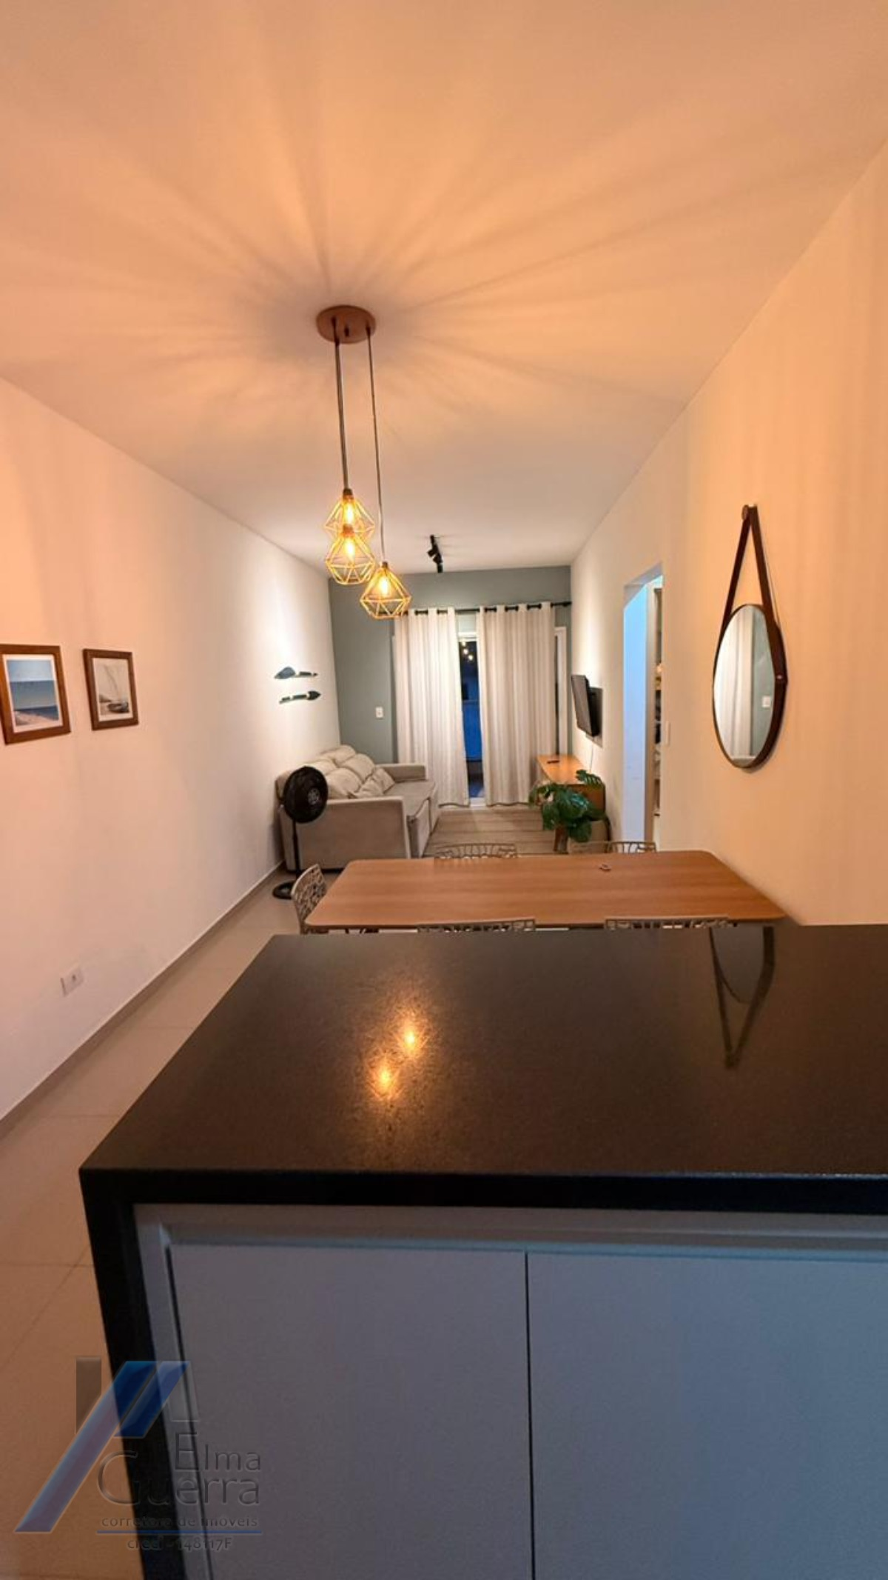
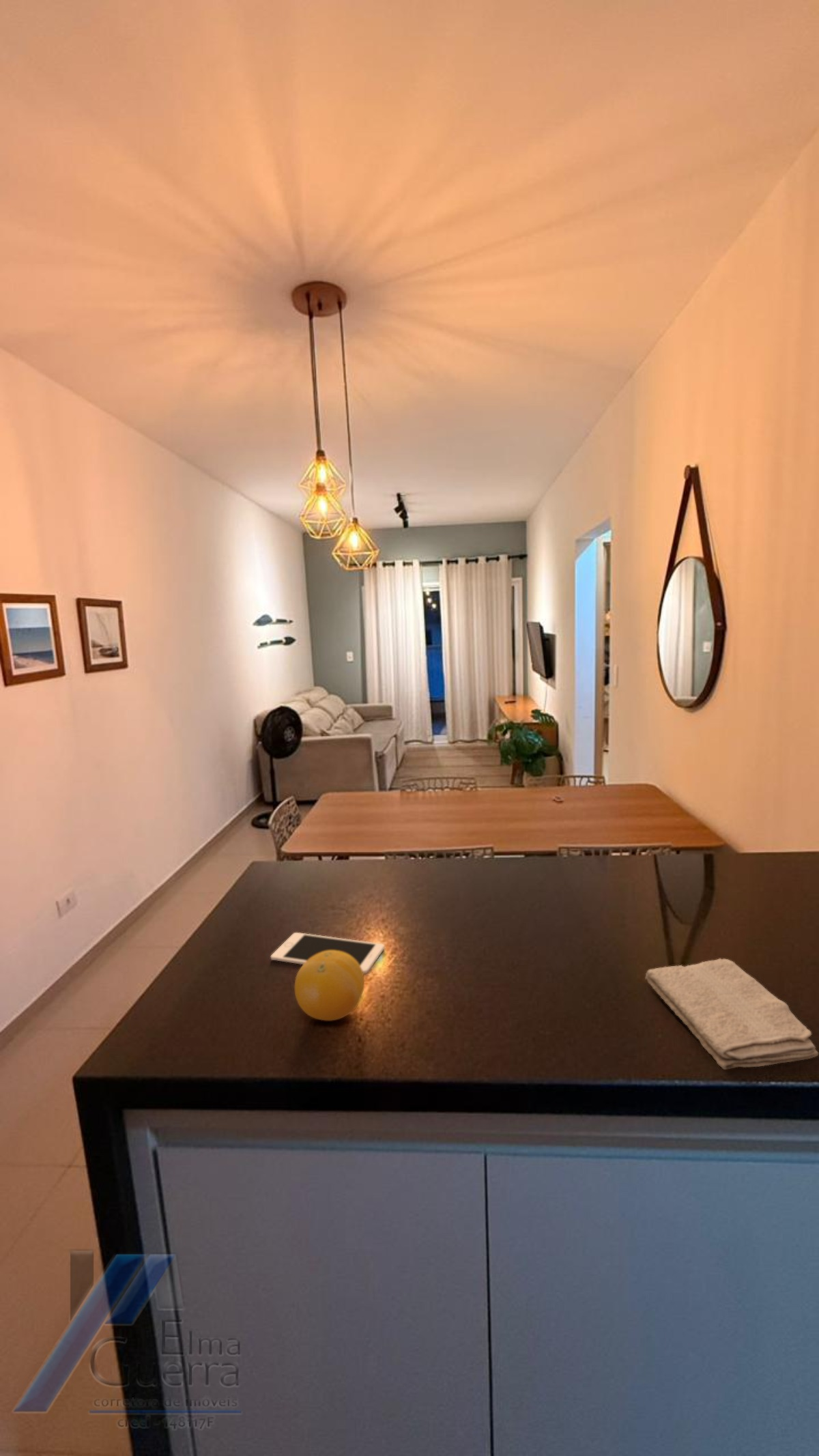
+ fruit [294,950,365,1021]
+ cell phone [270,932,385,974]
+ washcloth [644,958,819,1070]
